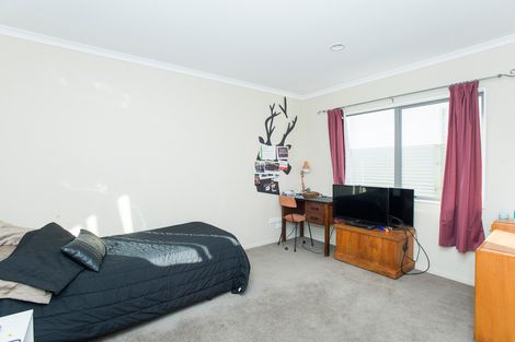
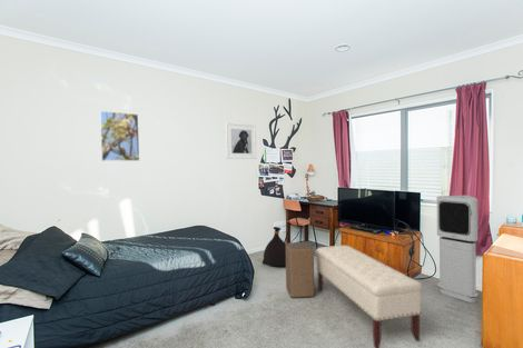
+ air purifier [436,195,480,304]
+ bench [315,245,423,348]
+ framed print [99,110,140,162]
+ bag [262,226,287,268]
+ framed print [225,121,257,160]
+ stool [285,241,315,299]
